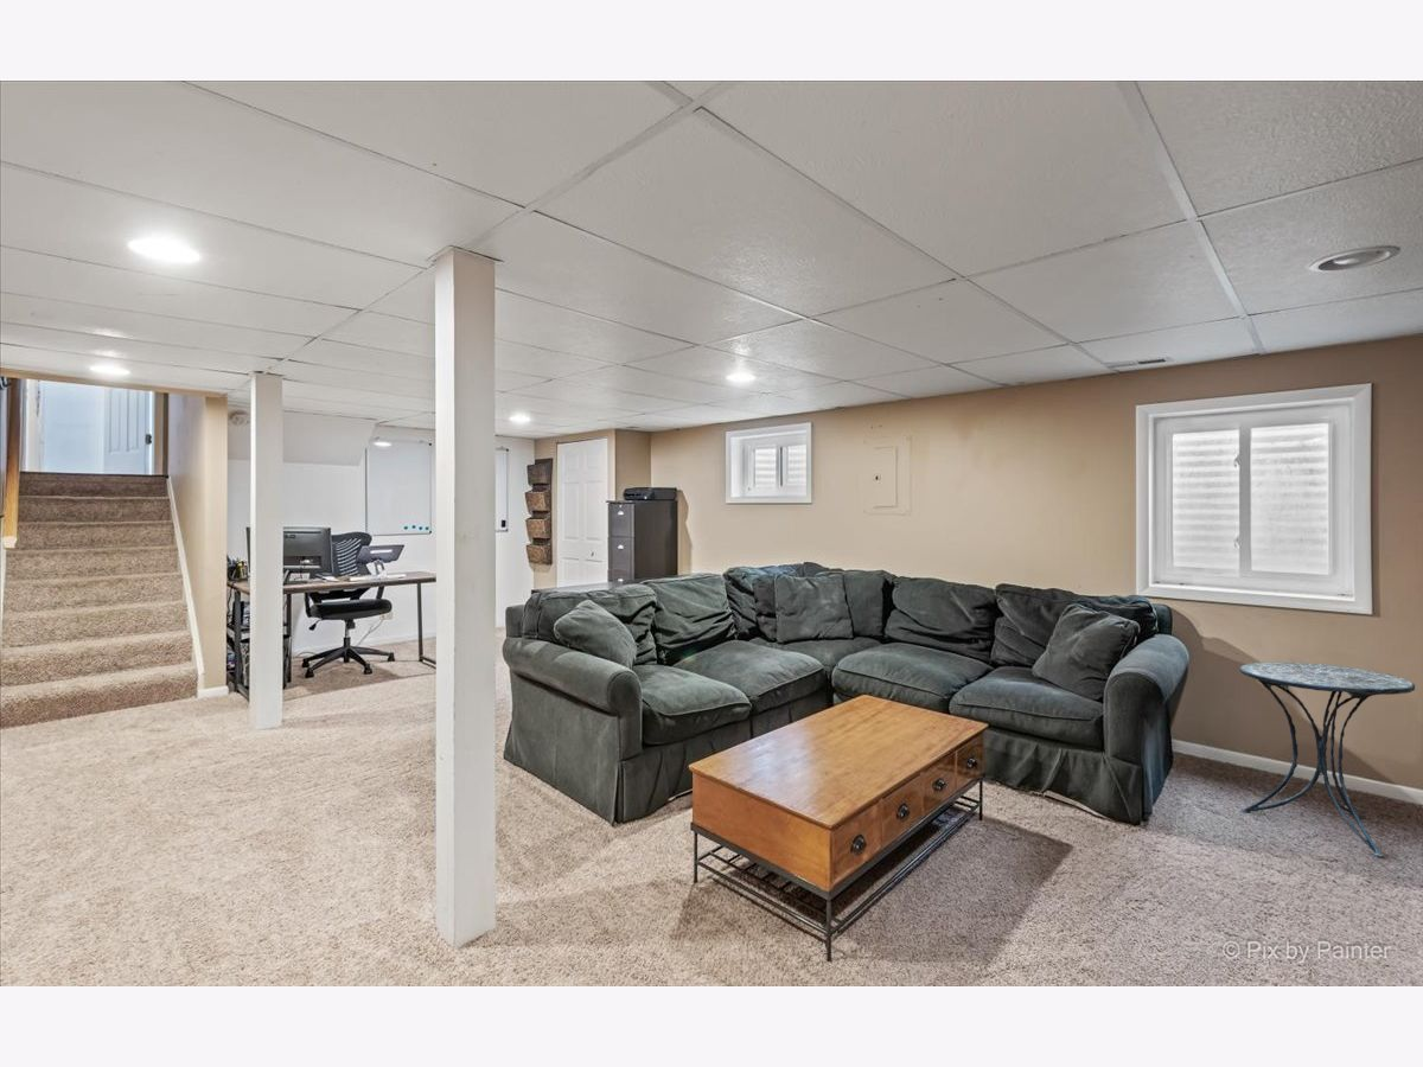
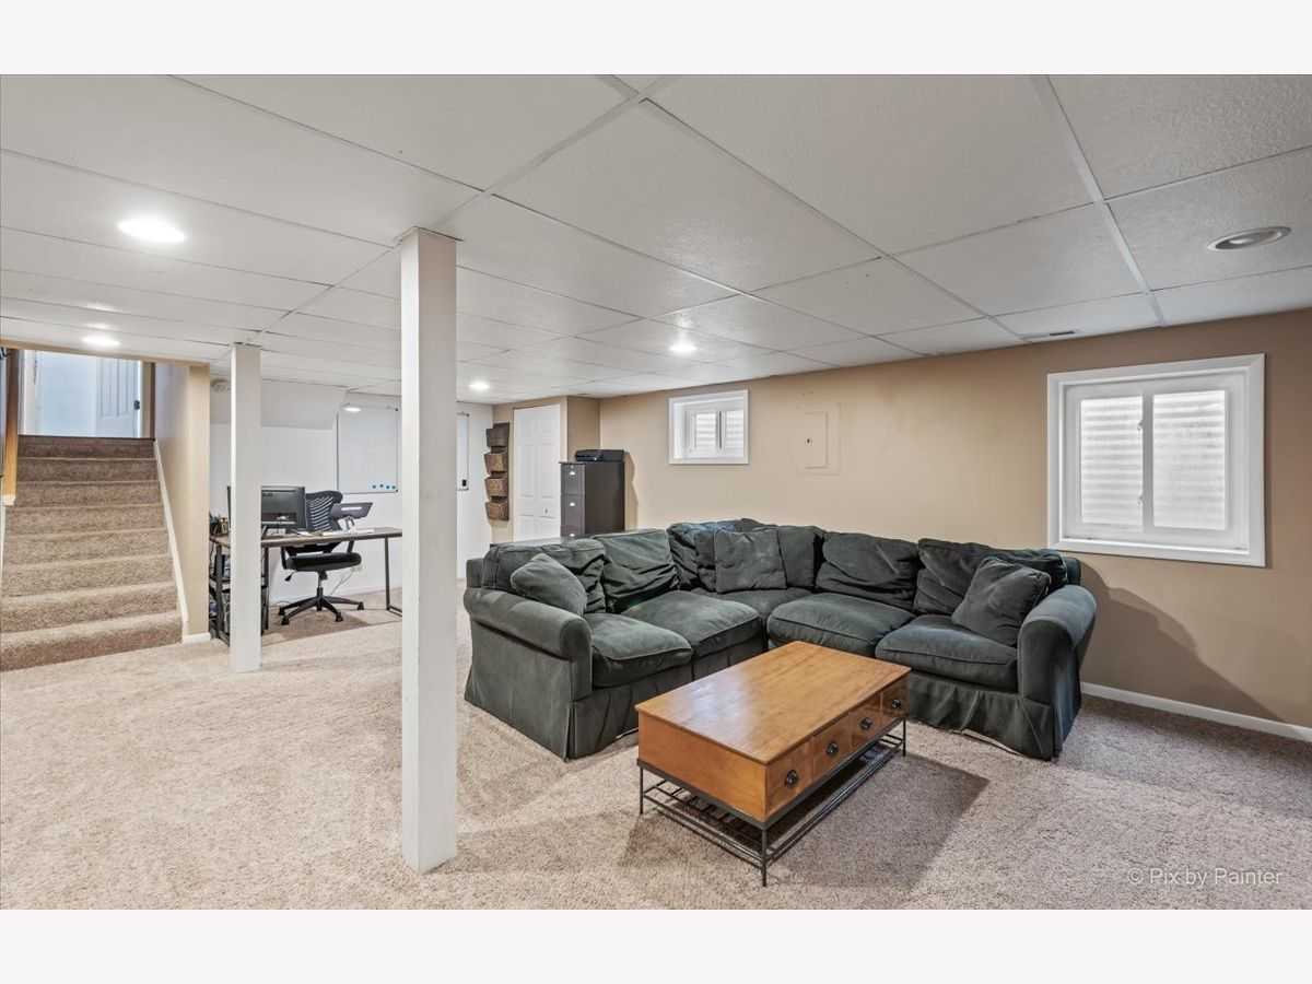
- side table [1239,662,1416,858]
